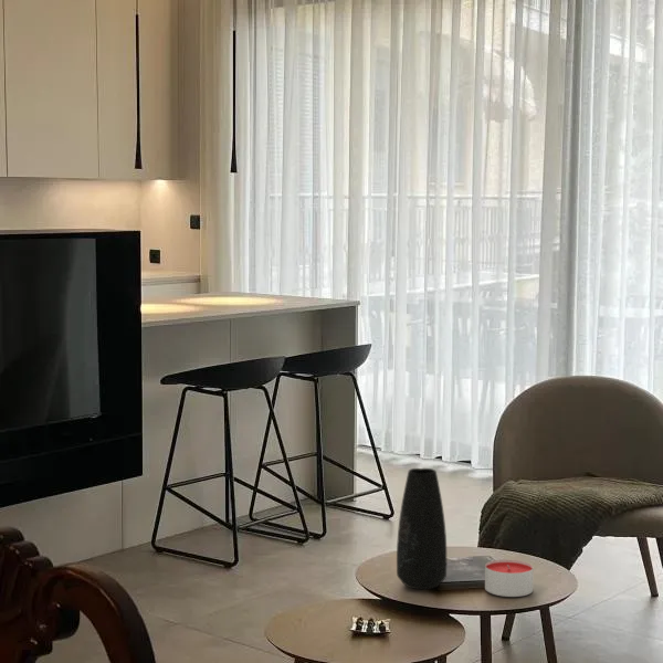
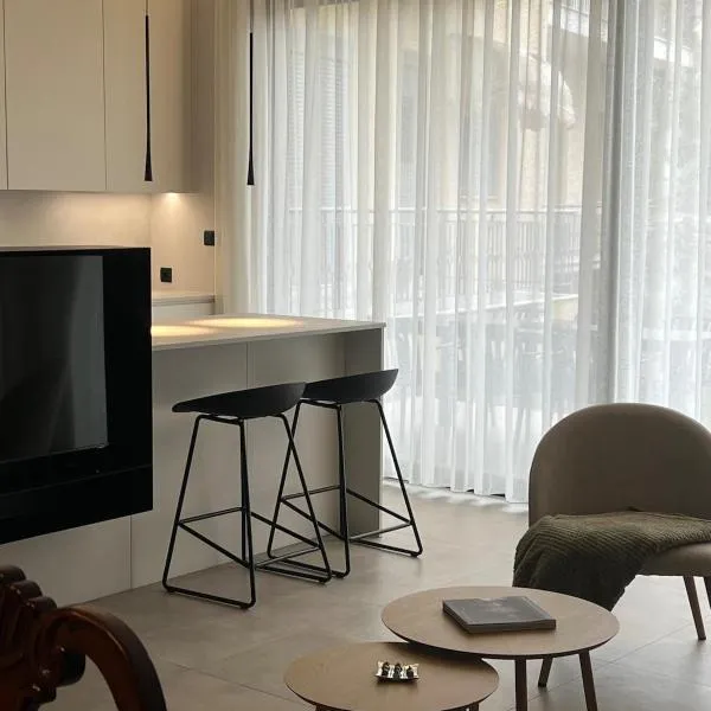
- candle [484,558,534,598]
- vase [396,467,448,590]
